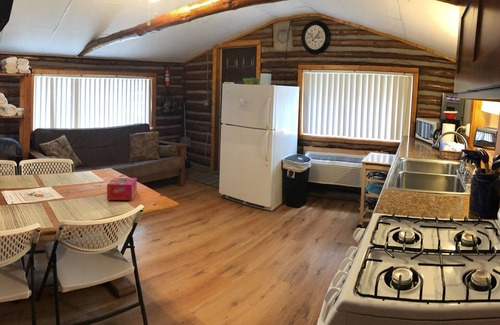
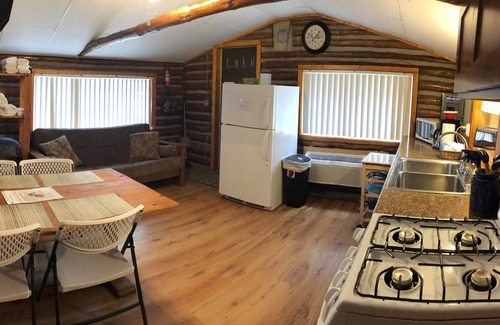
- tissue box [106,177,138,201]
